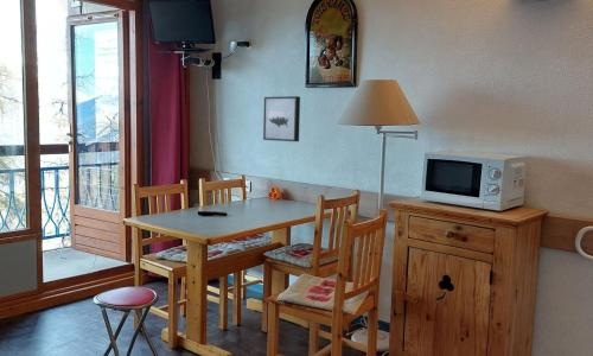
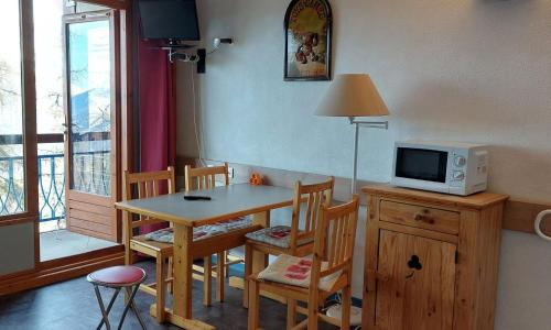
- wall art [262,95,301,142]
